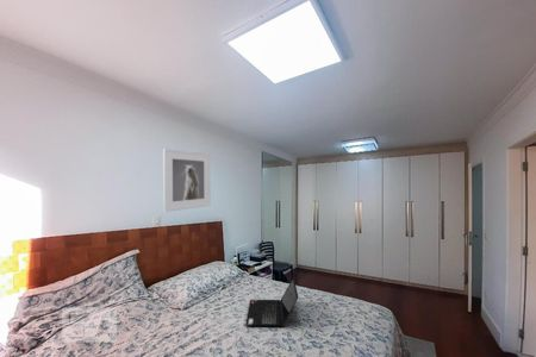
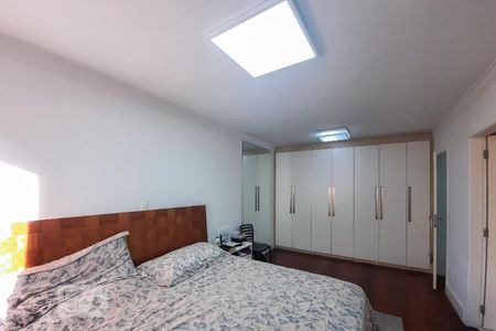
- laptop computer [244,276,299,328]
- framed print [162,148,212,213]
